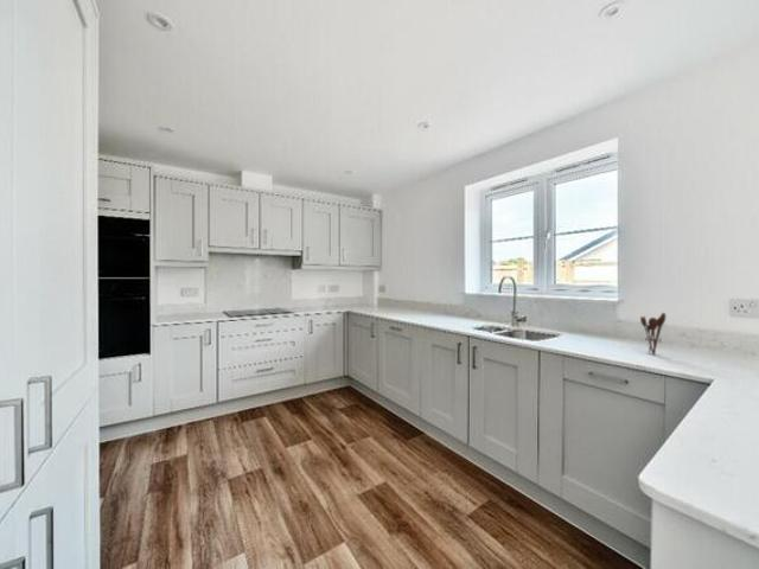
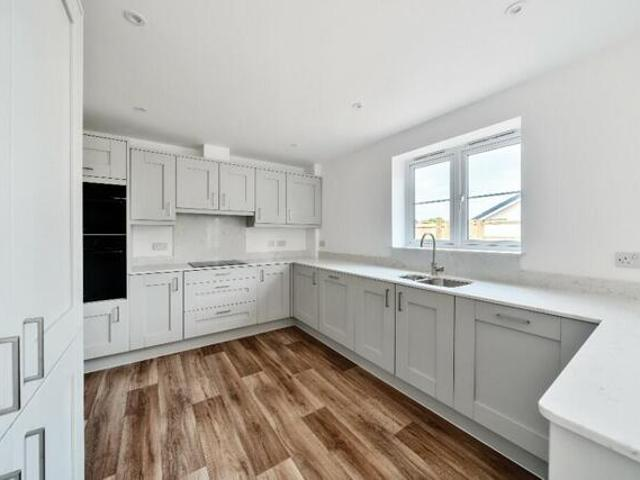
- utensil holder [639,312,666,356]
